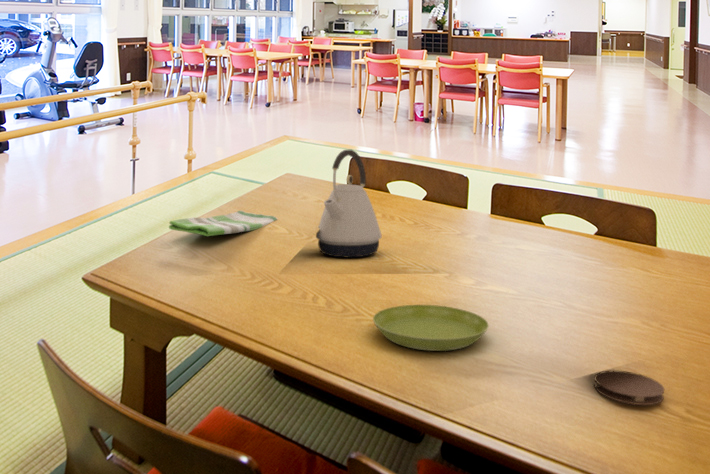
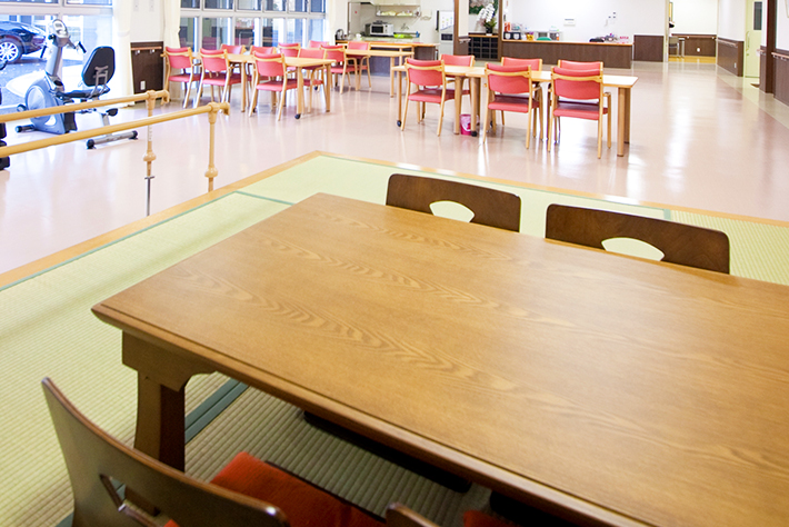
- kettle [315,149,382,259]
- coaster [593,370,665,406]
- dish towel [168,210,278,237]
- saucer [372,304,490,352]
